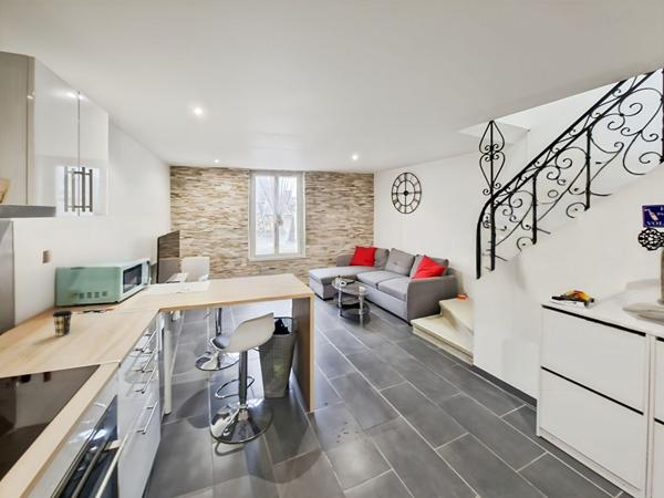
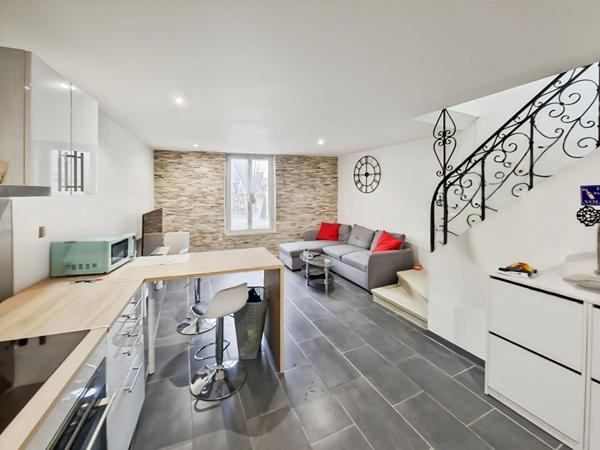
- coffee cup [51,310,73,336]
